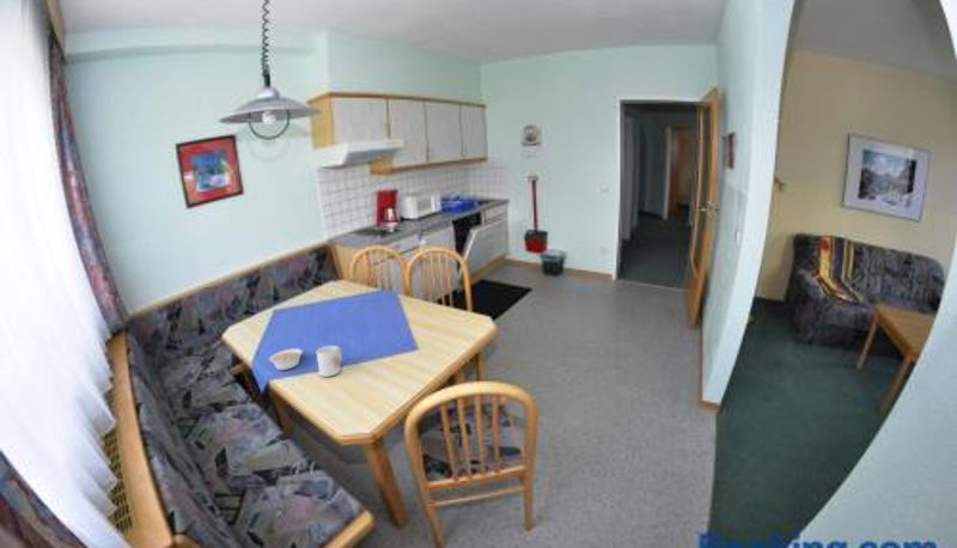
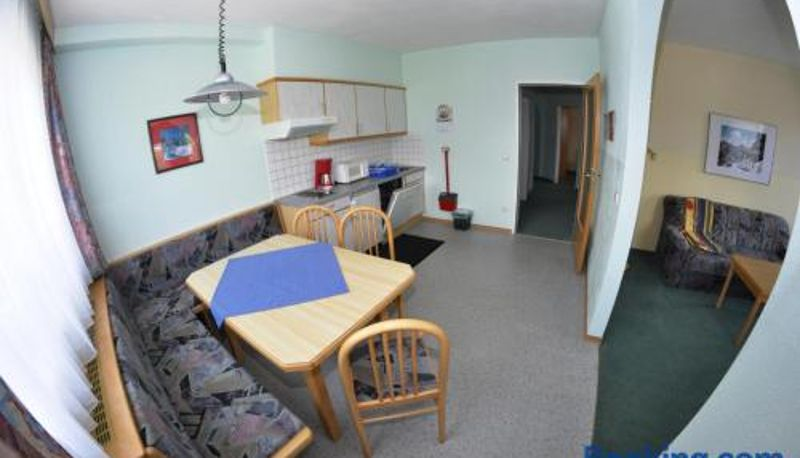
- mug [316,345,343,378]
- legume [268,345,310,371]
